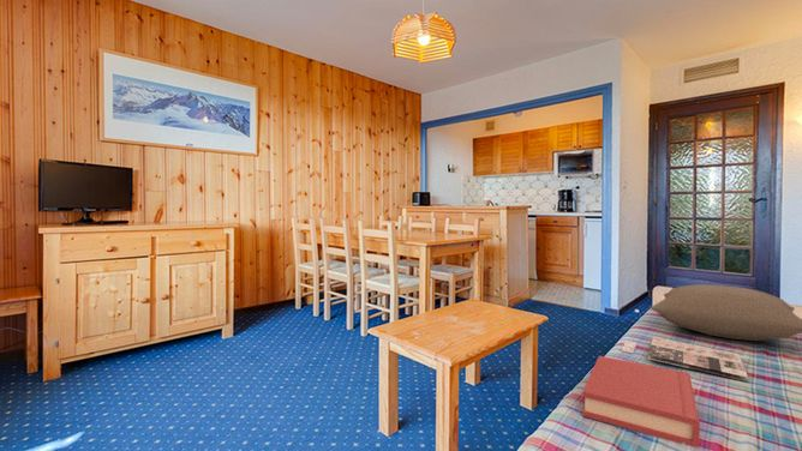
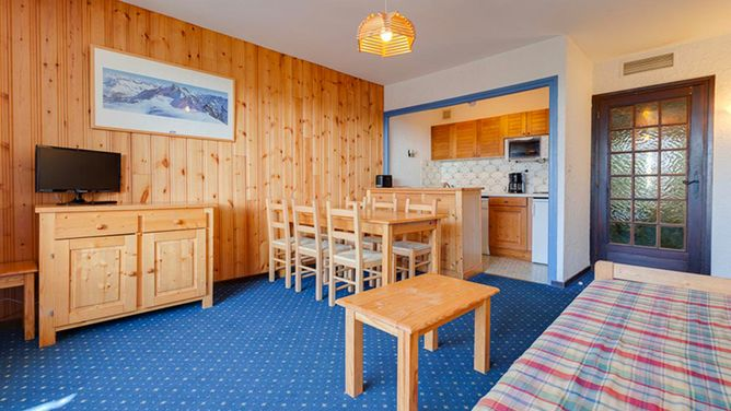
- pillow [648,283,802,342]
- magazine [621,336,749,383]
- hardback book [581,355,700,449]
